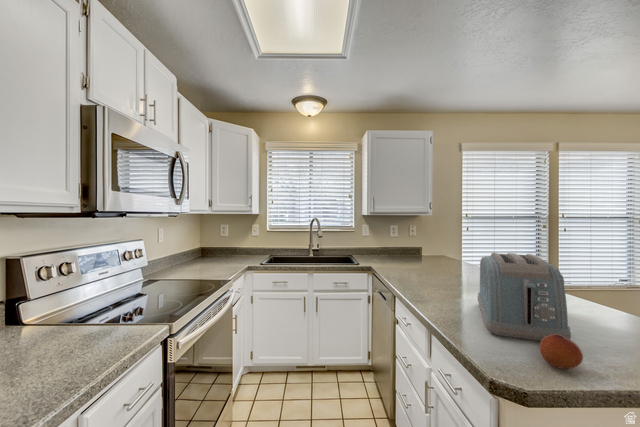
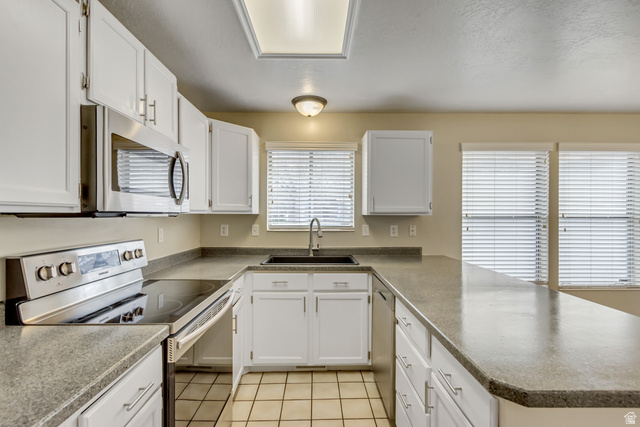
- toaster [476,251,572,342]
- fruit [538,334,584,370]
